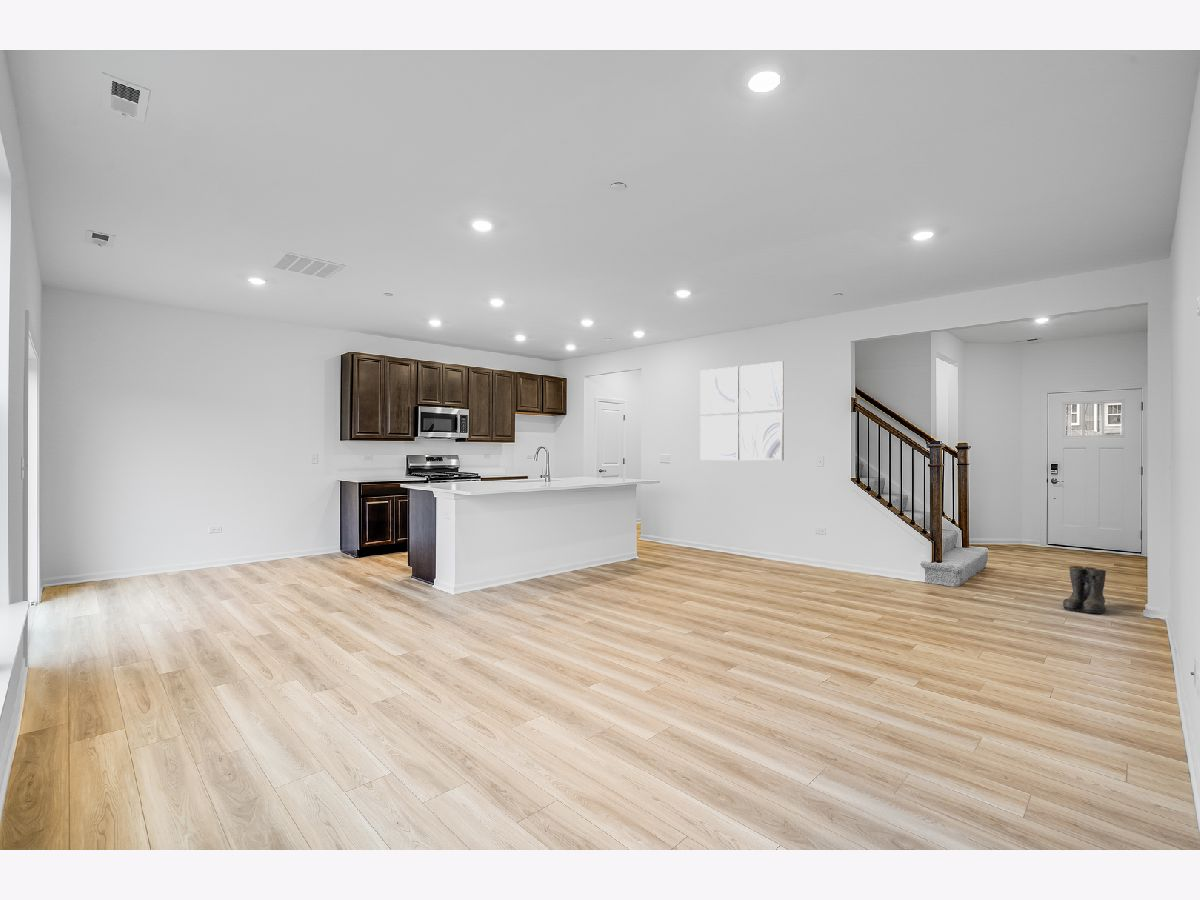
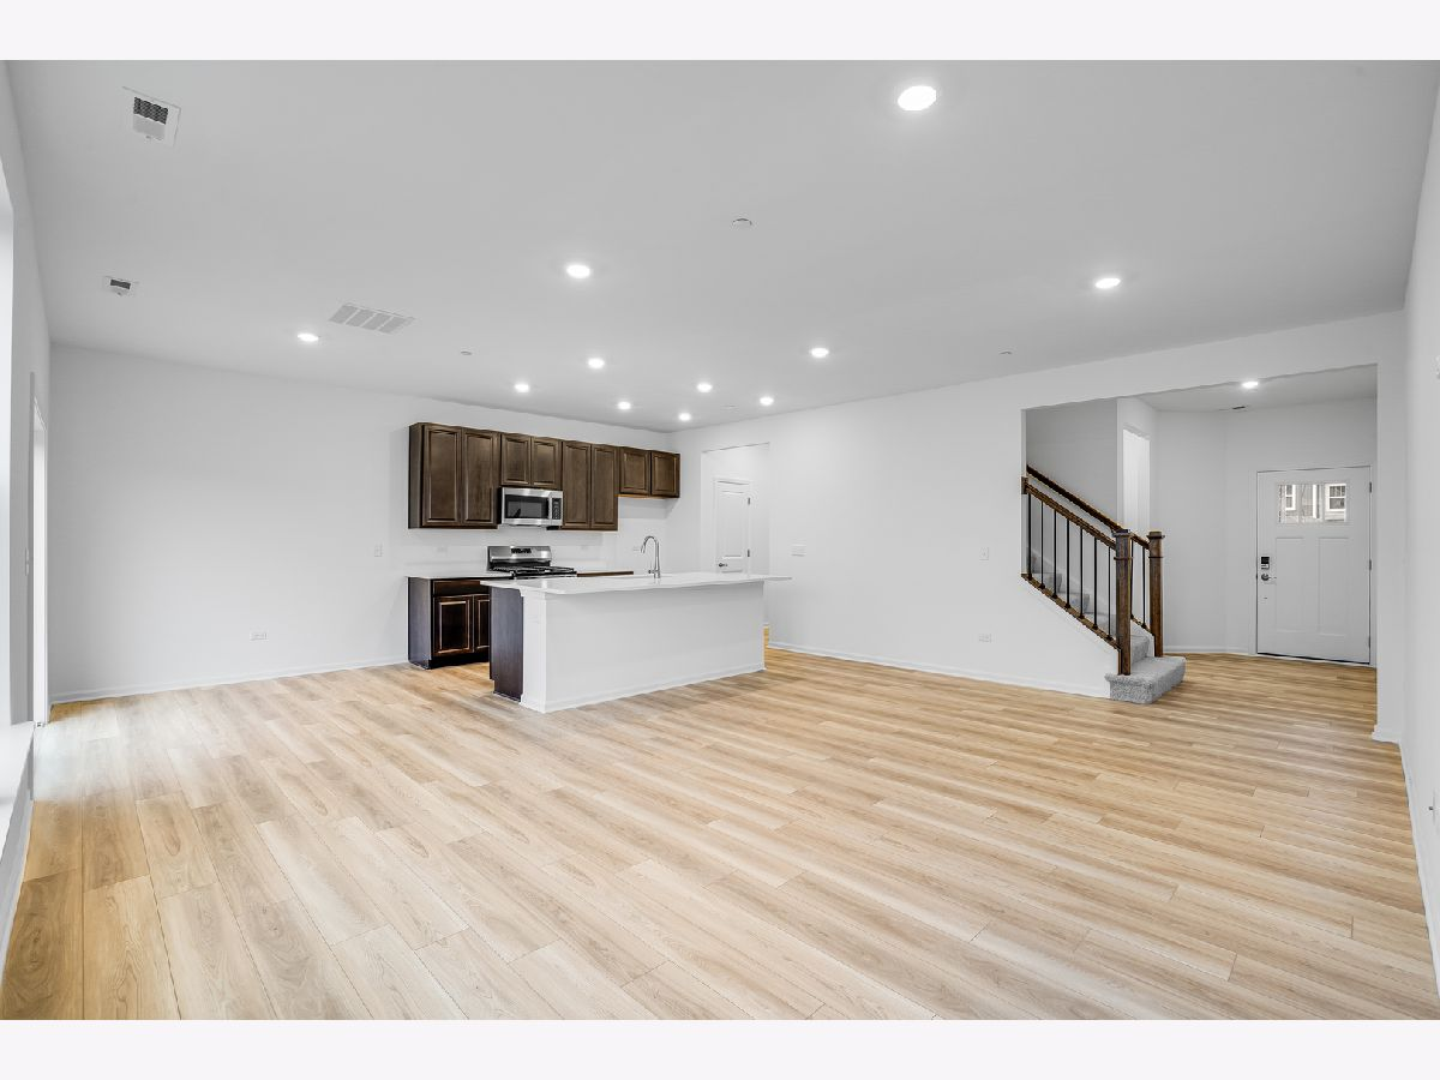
- wall art [699,360,785,461]
- boots [1062,565,1107,614]
